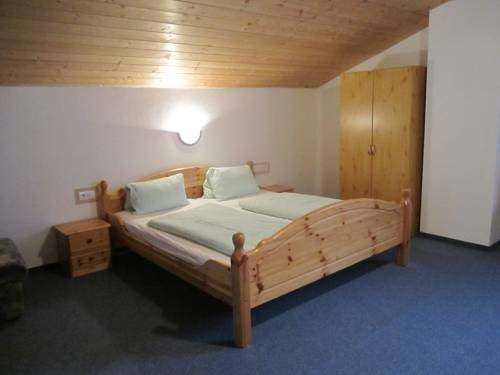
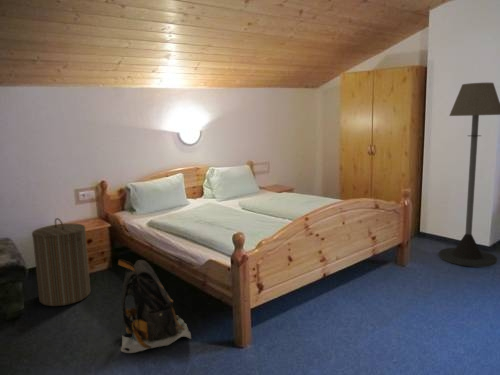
+ laundry hamper [31,217,91,307]
+ floor lamp [438,82,500,268]
+ backpack [117,259,192,354]
